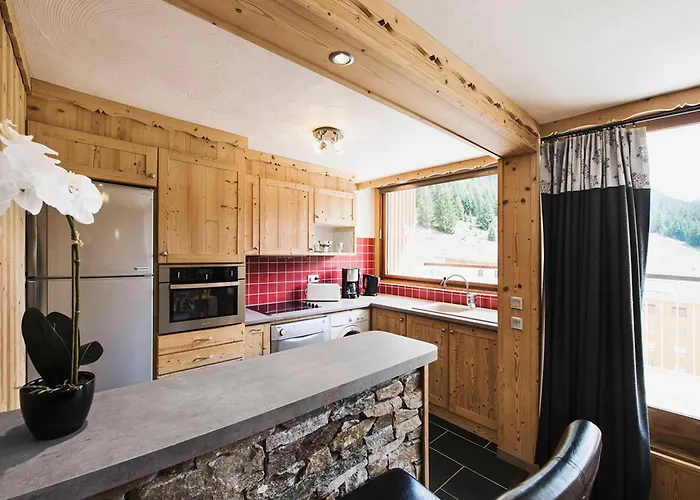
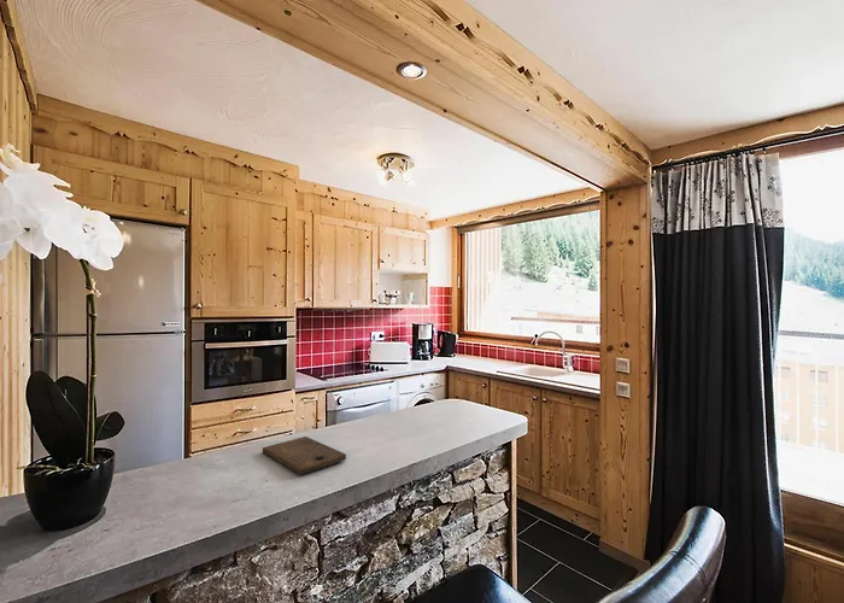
+ cutting board [262,435,347,475]
